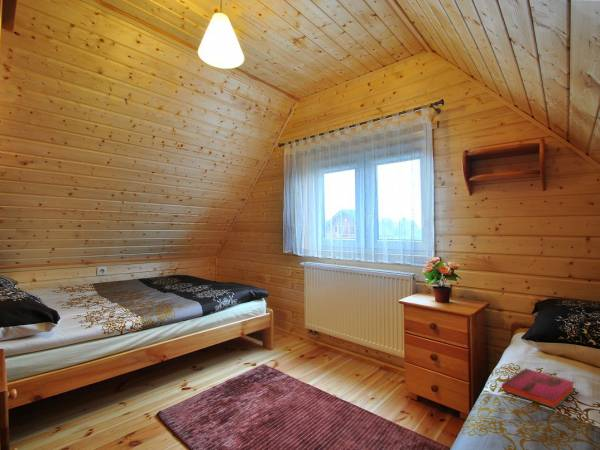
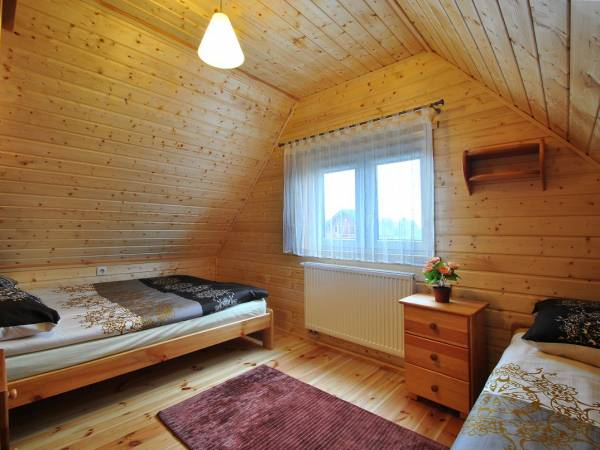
- hardback book [501,367,576,409]
